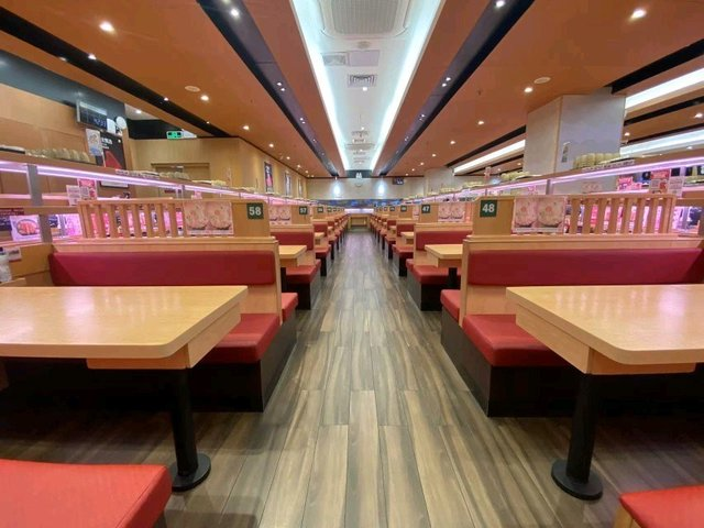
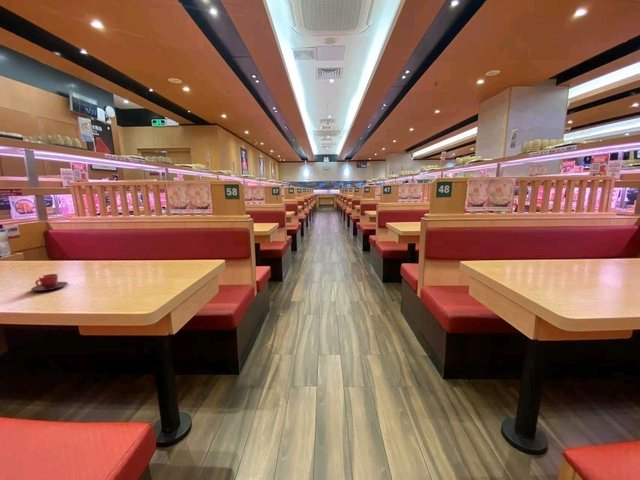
+ teacup [30,273,69,292]
